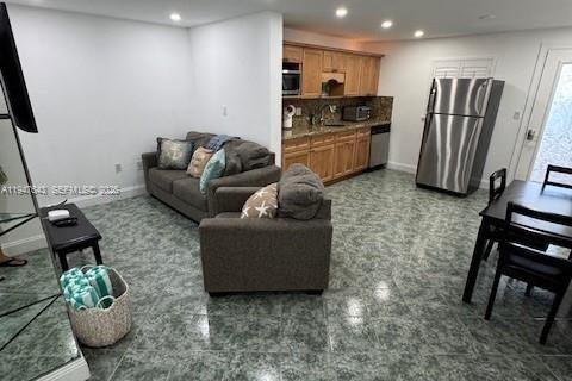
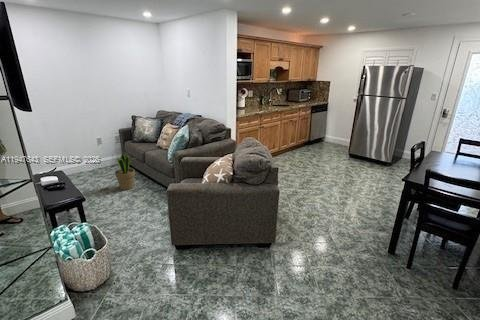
+ potted plant [114,152,136,191]
